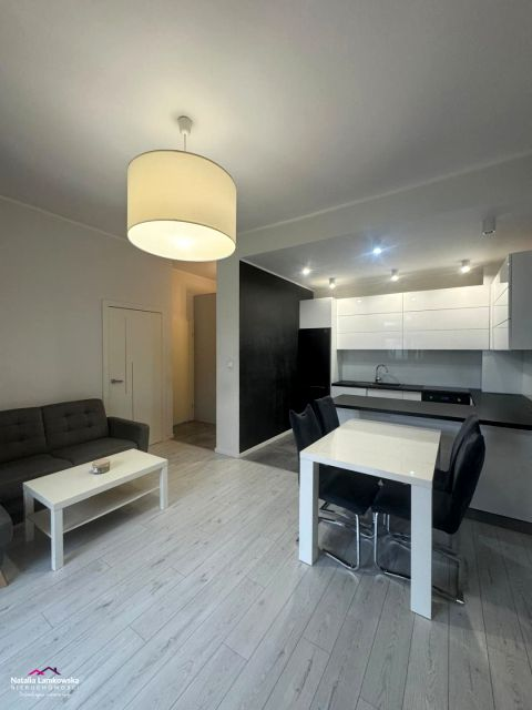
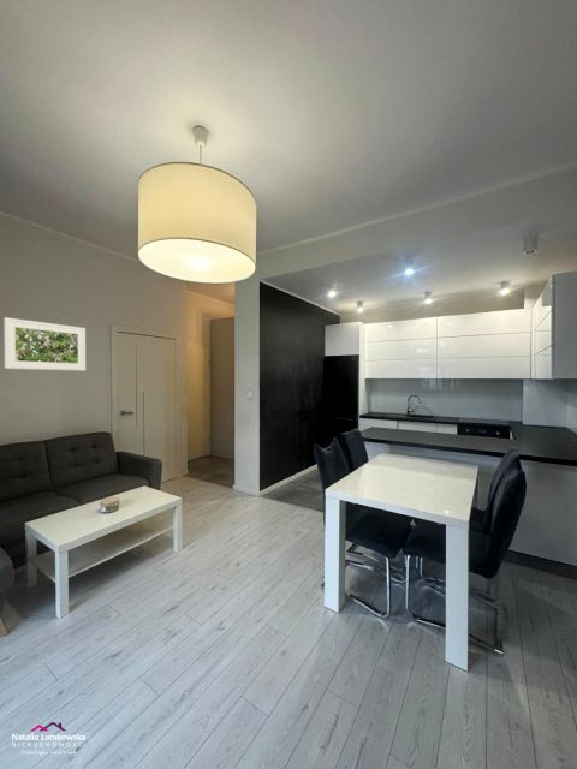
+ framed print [2,316,87,371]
